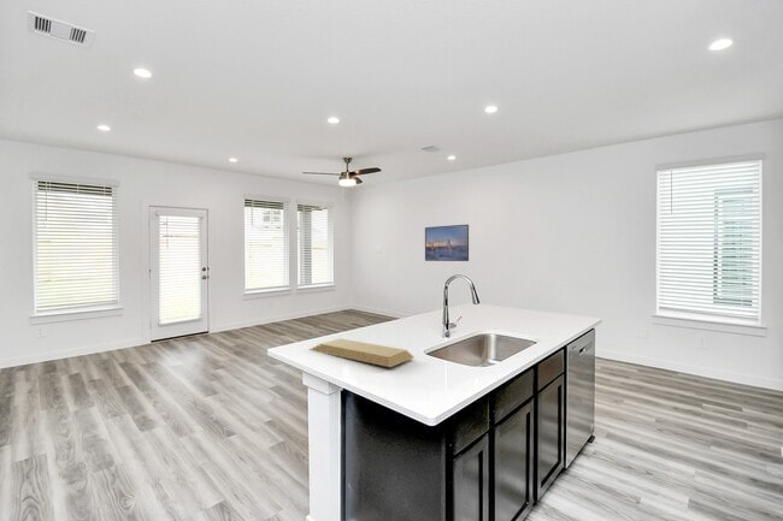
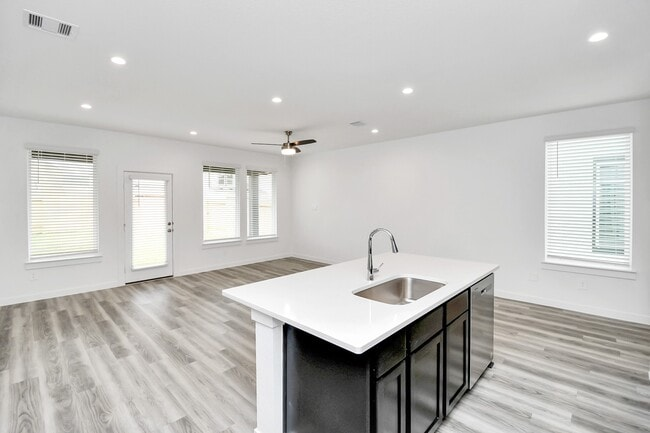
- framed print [424,223,470,262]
- cutting board [310,337,416,368]
